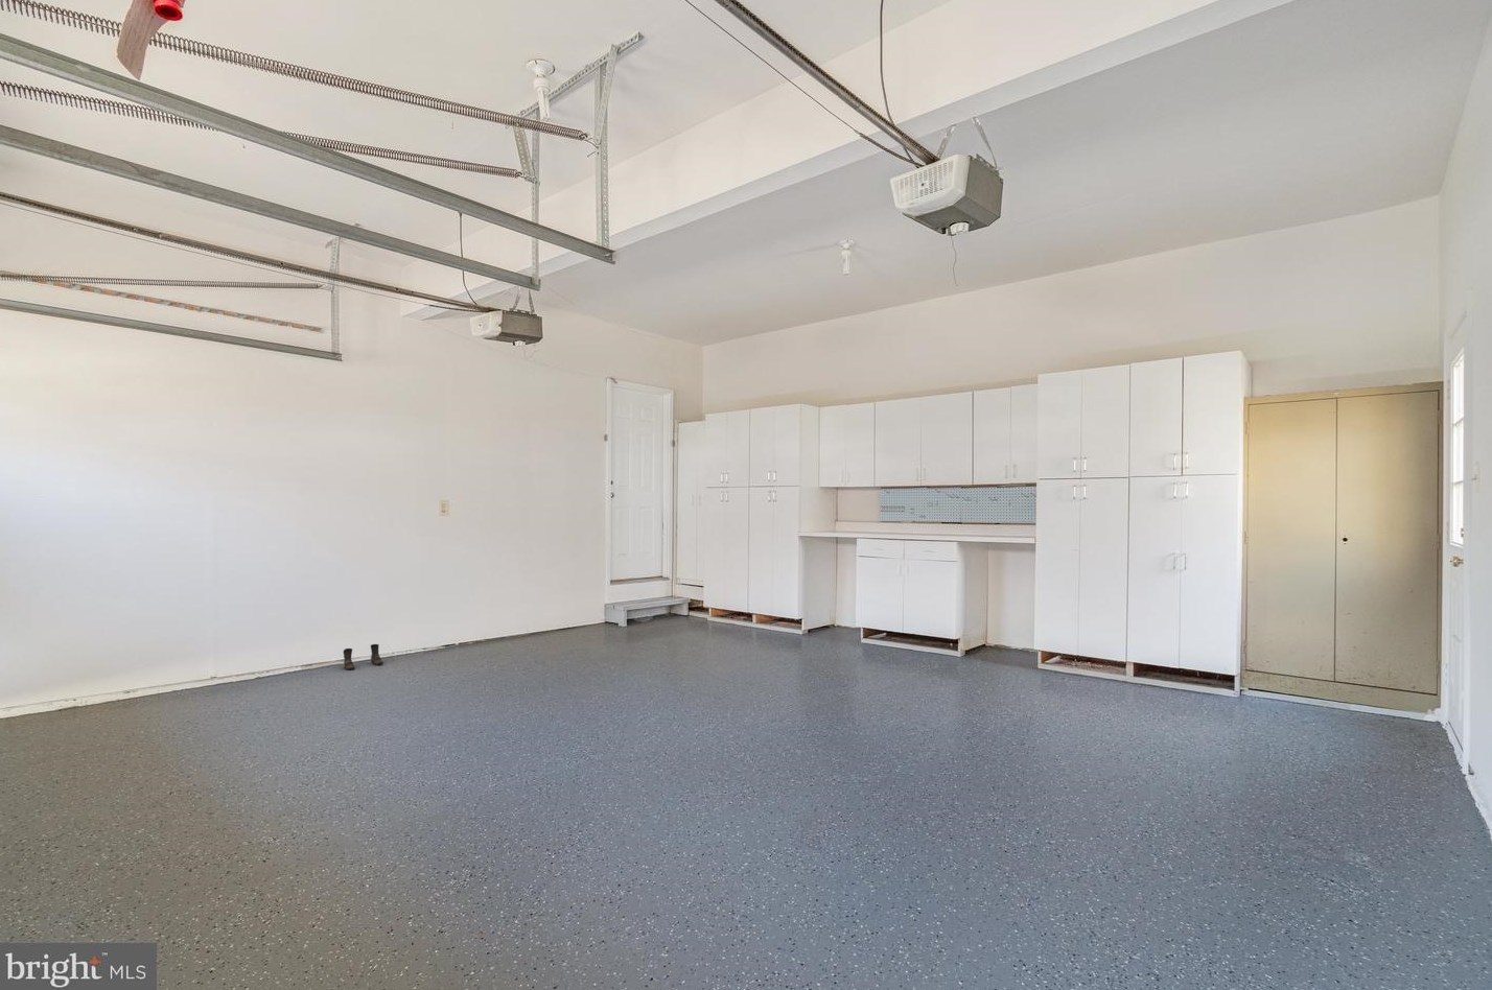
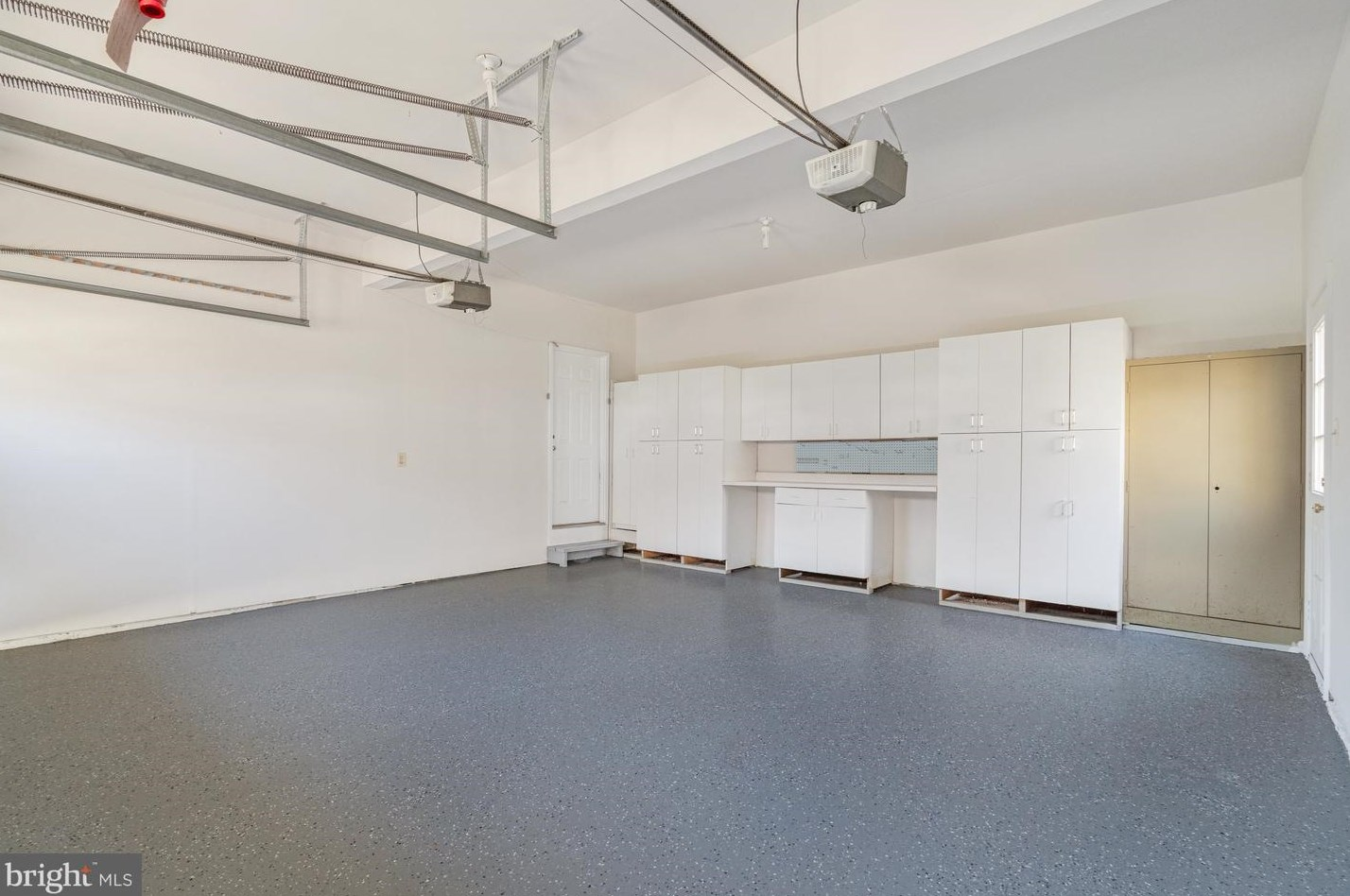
- boots [343,643,385,672]
